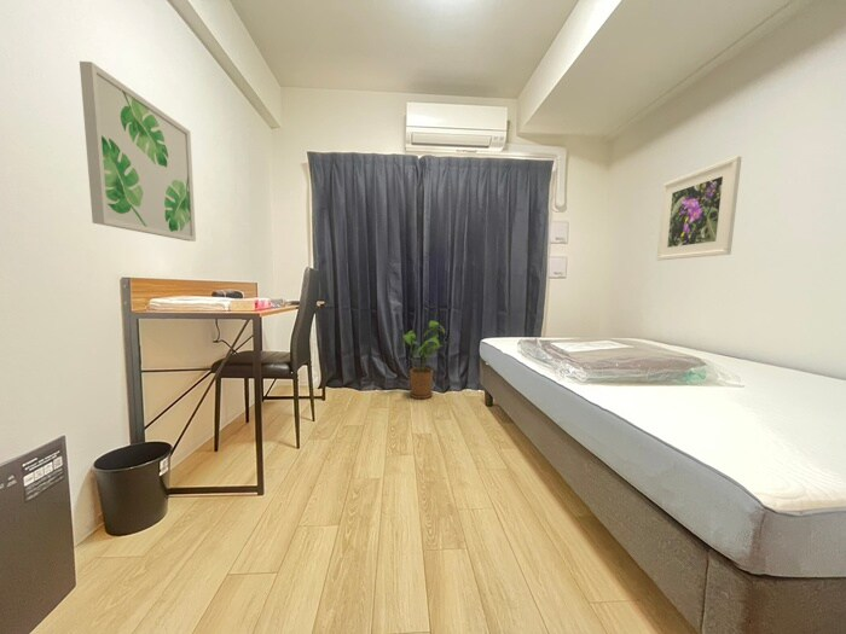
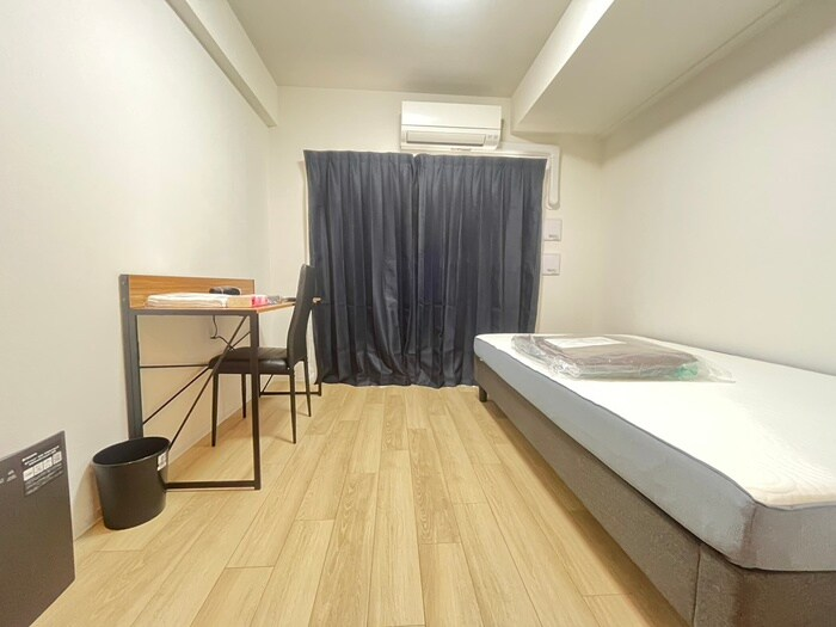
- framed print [656,155,743,261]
- house plant [401,320,446,400]
- wall art [79,60,197,243]
